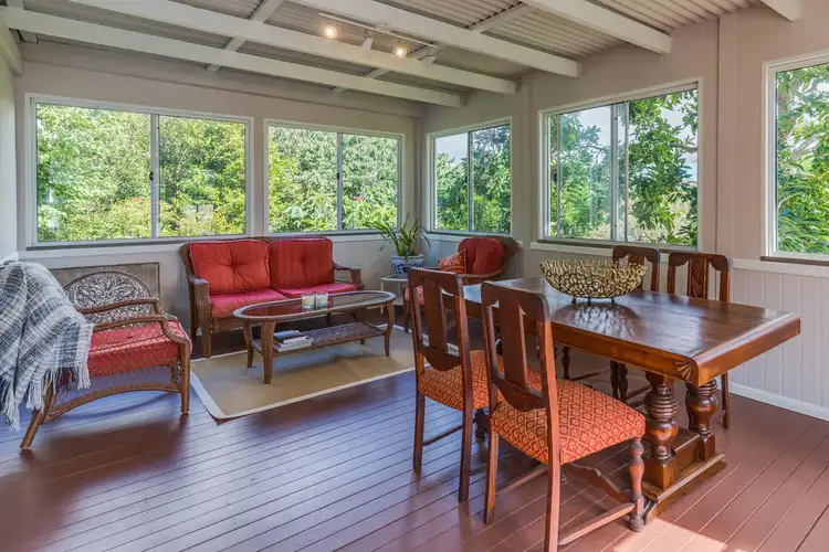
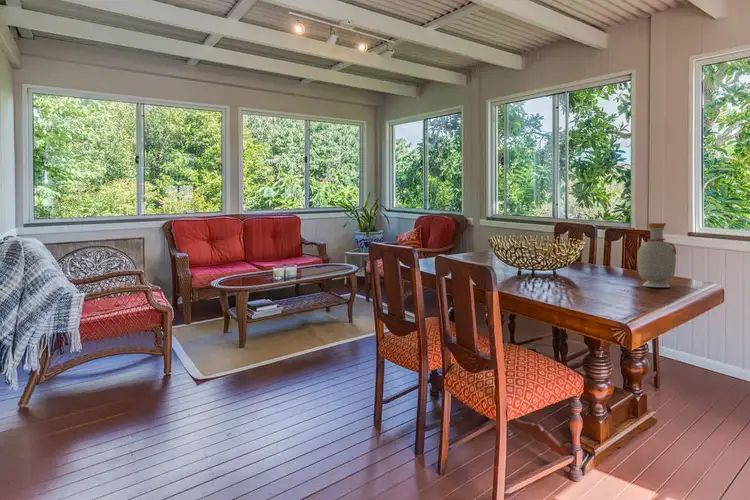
+ bottle [636,222,677,288]
